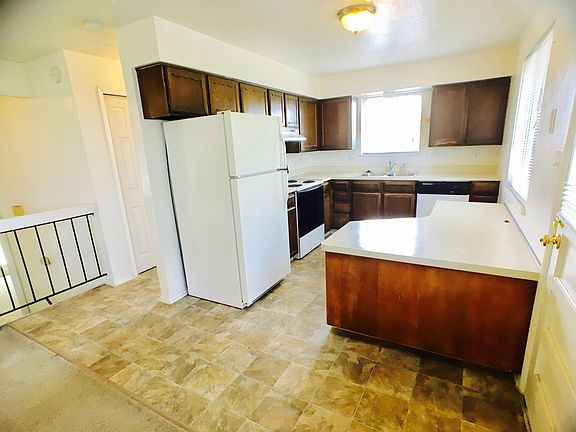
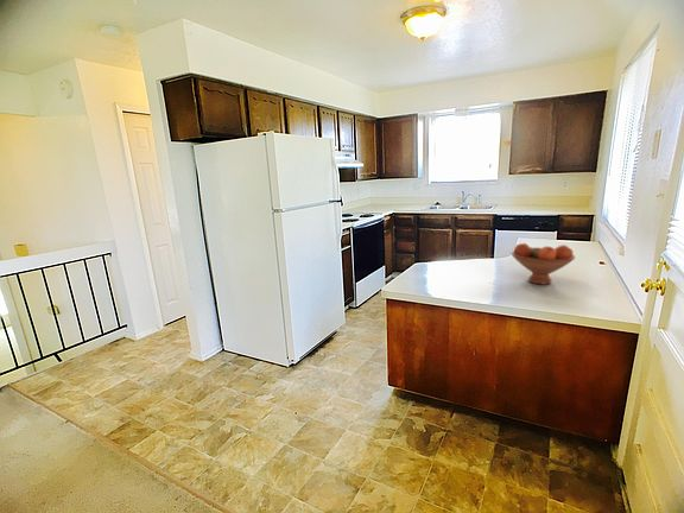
+ fruit bowl [511,242,576,285]
